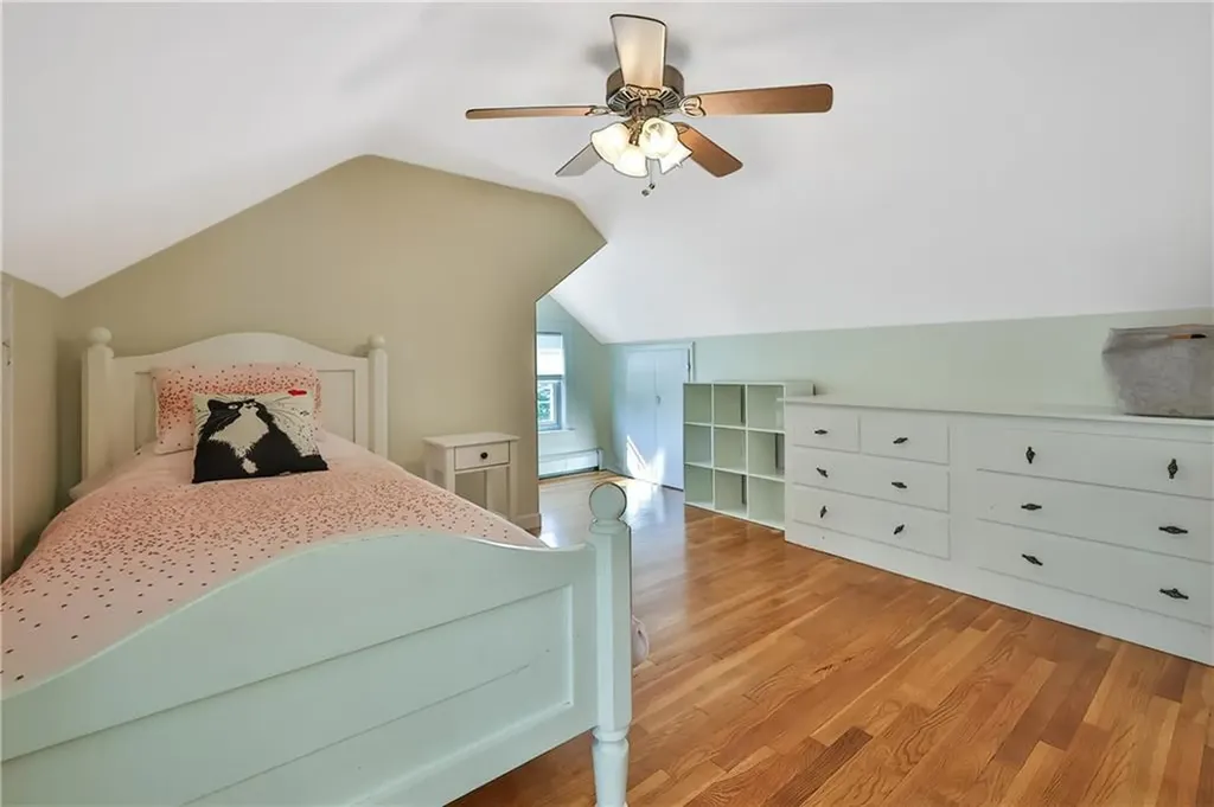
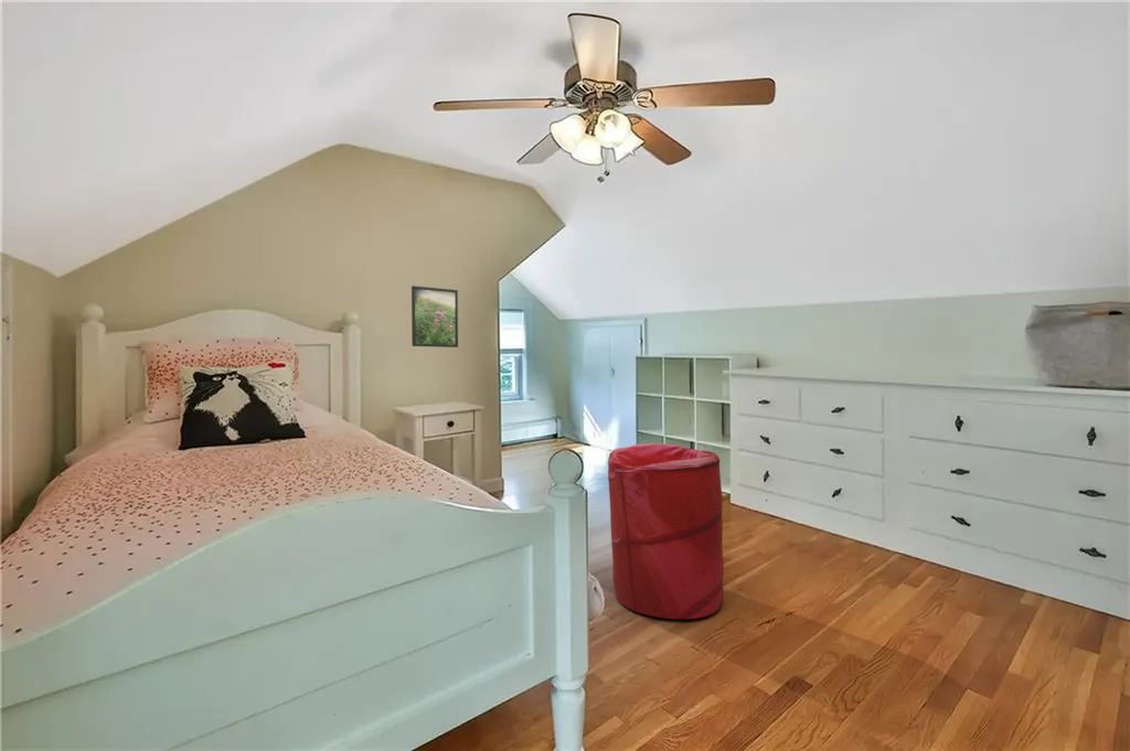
+ laundry hamper [607,442,725,620]
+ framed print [411,285,459,348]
